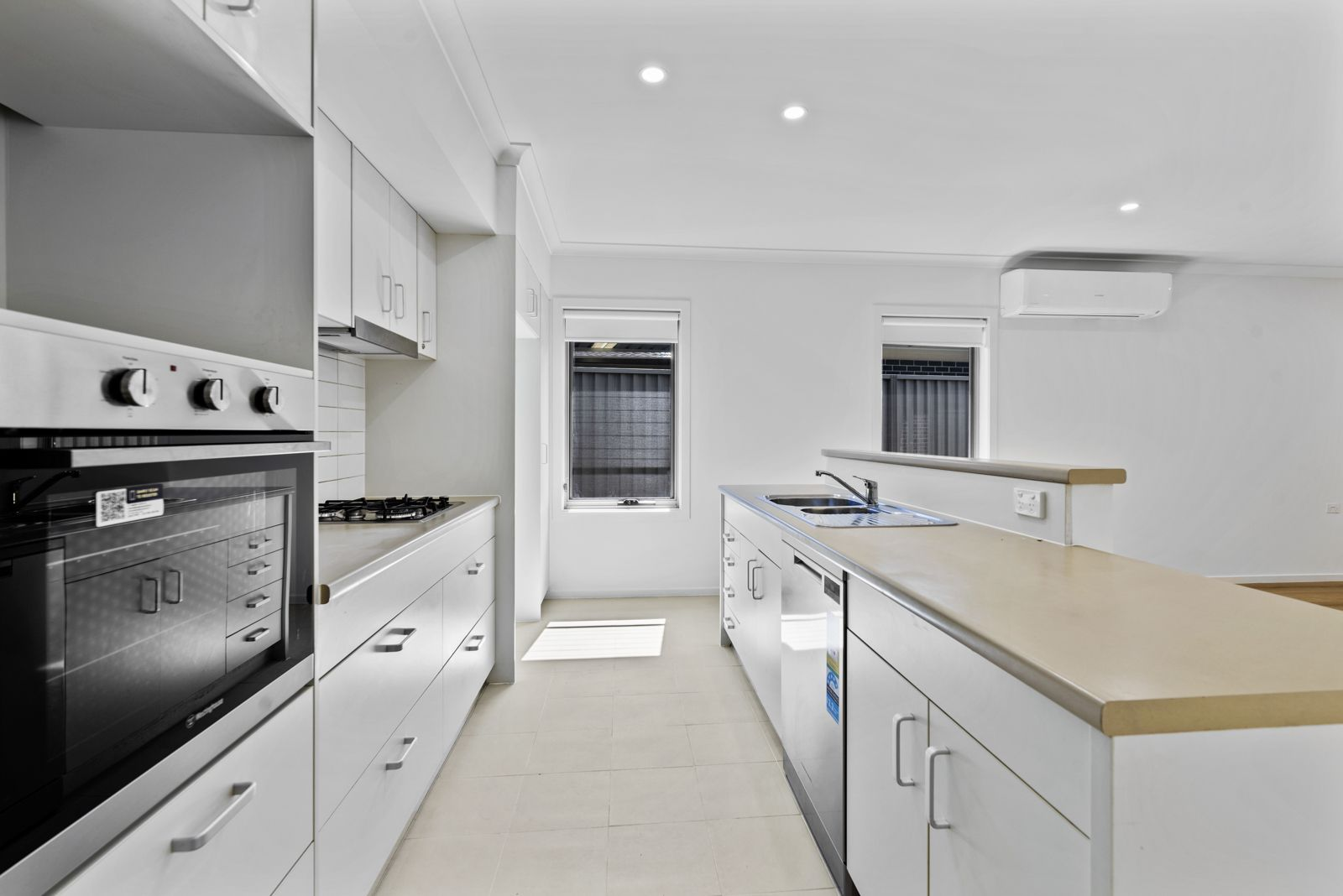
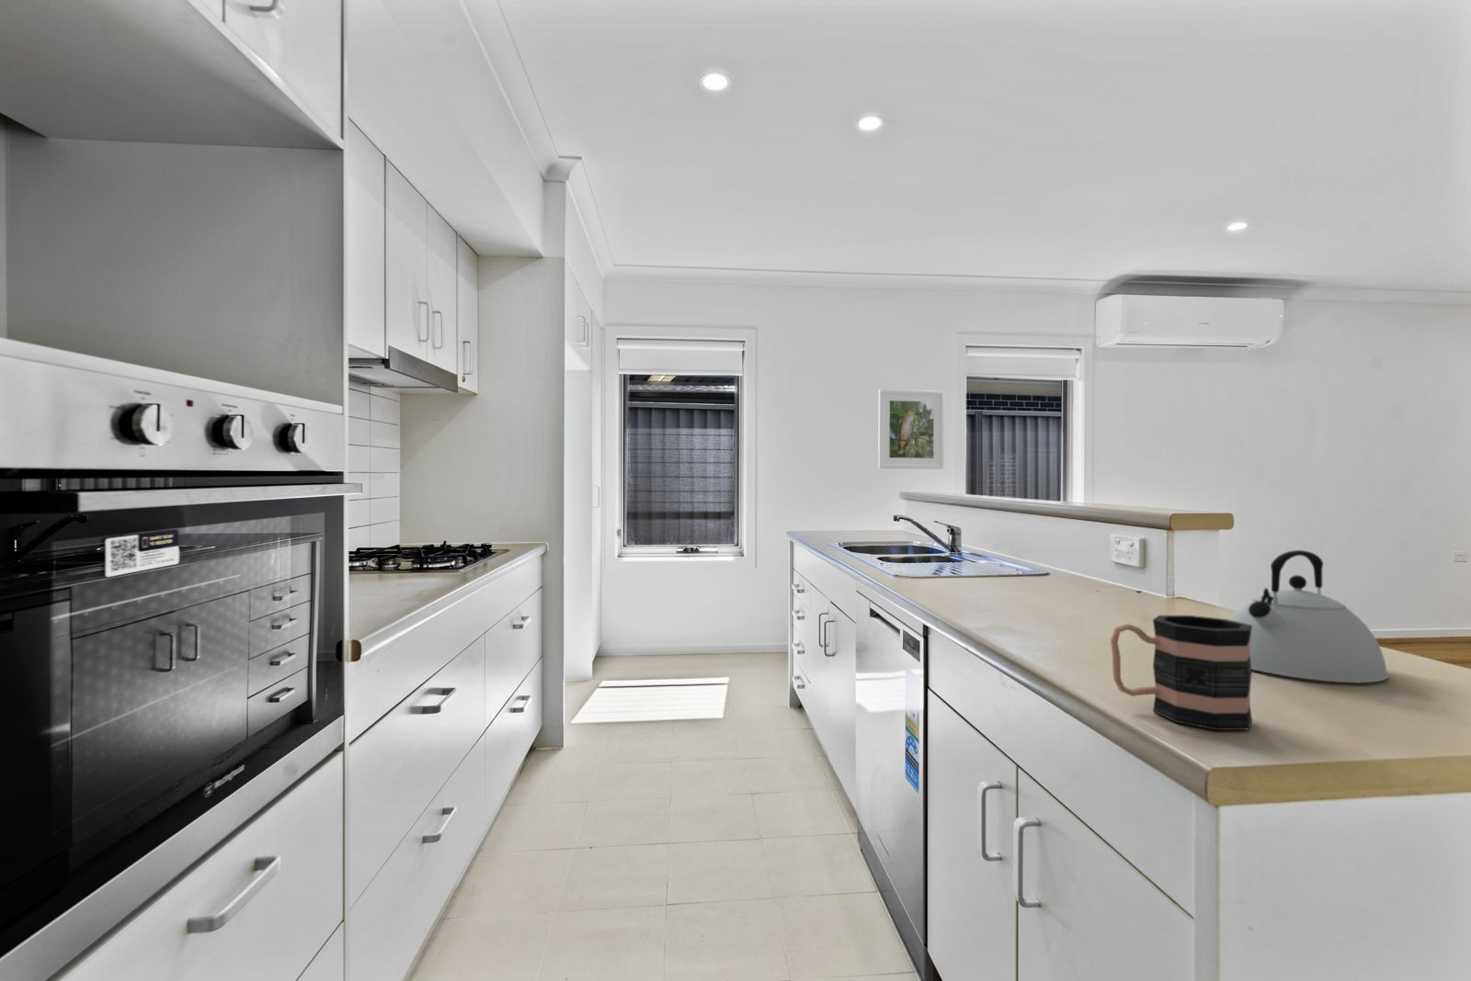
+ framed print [877,389,945,471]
+ kettle [1229,550,1389,683]
+ mug [1110,614,1253,731]
